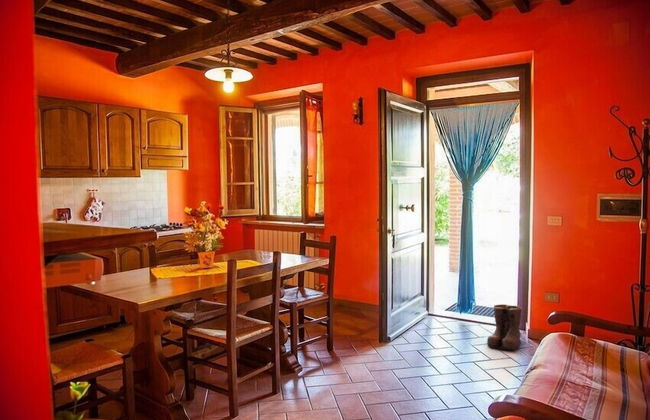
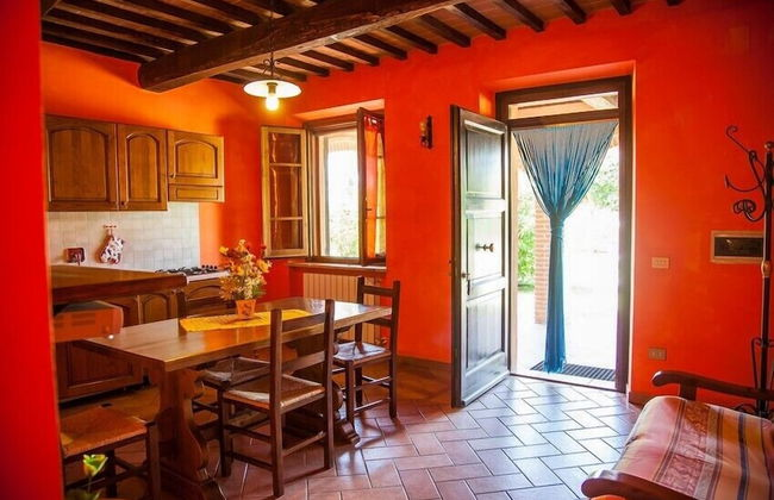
- boots [486,304,523,351]
